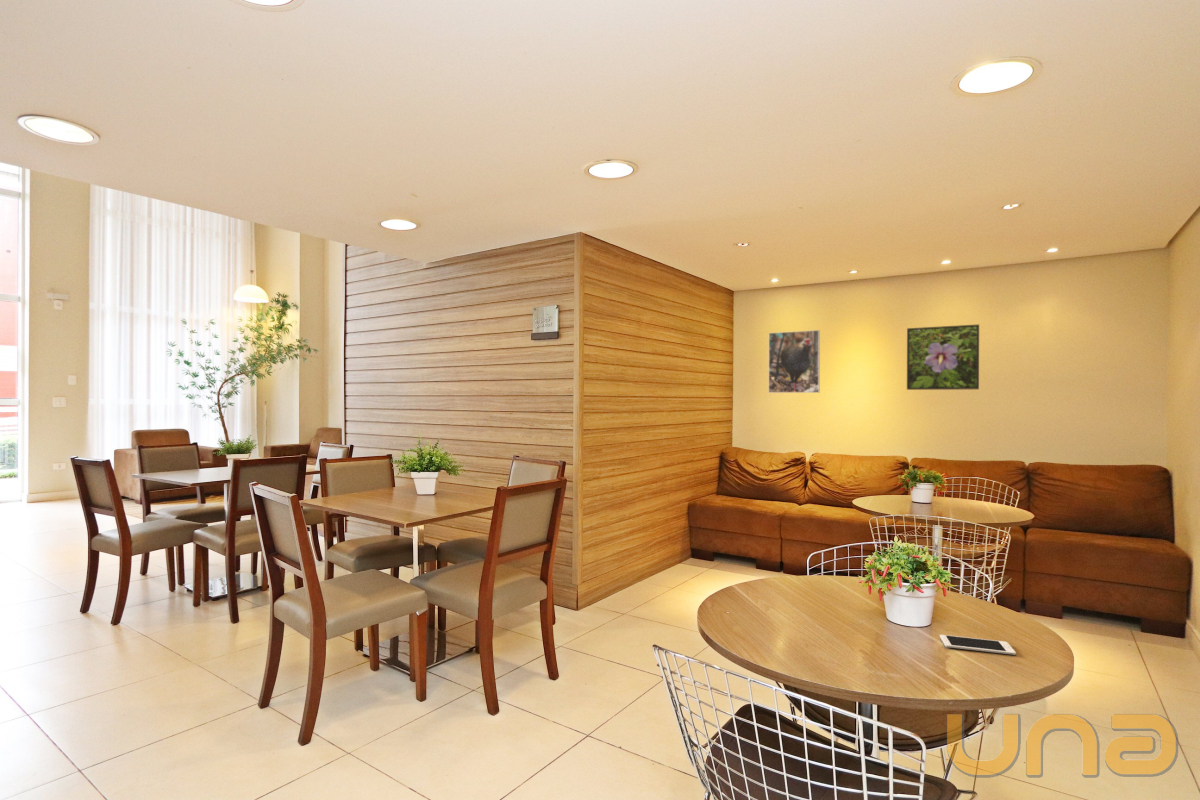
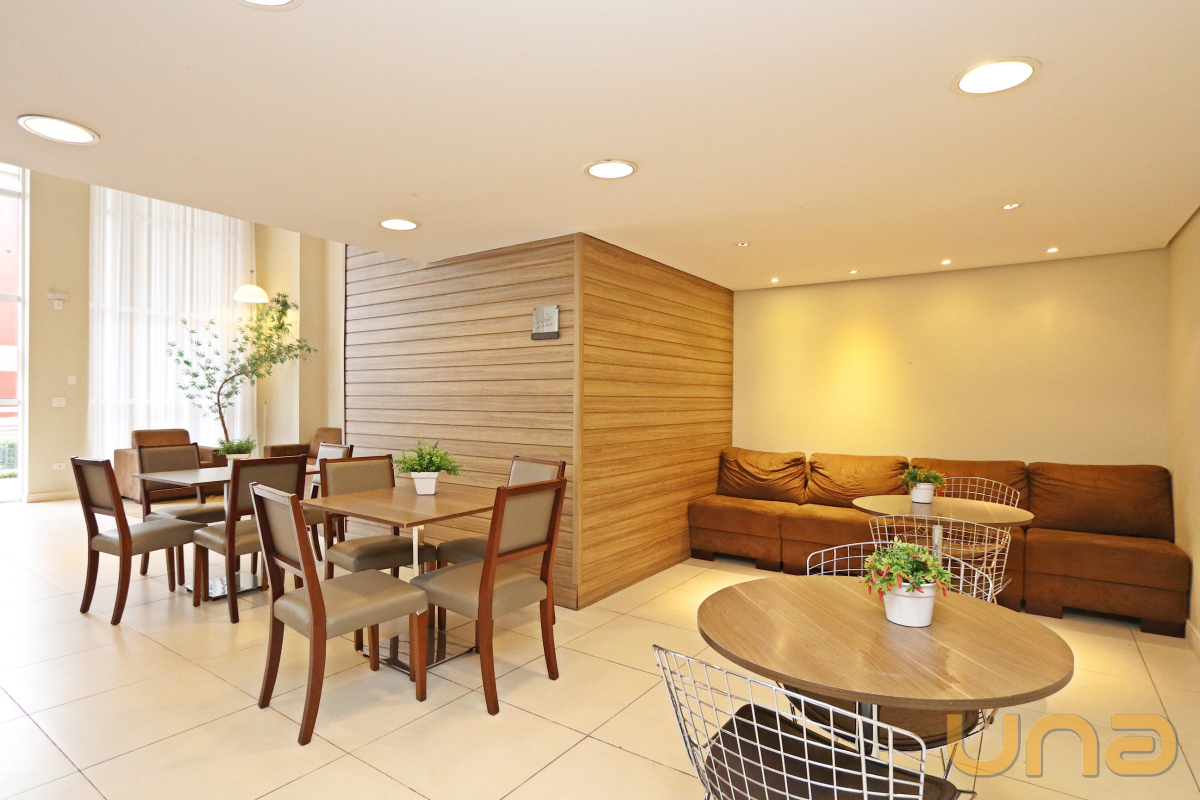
- cell phone [939,634,1017,656]
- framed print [906,323,980,391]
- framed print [768,329,821,394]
